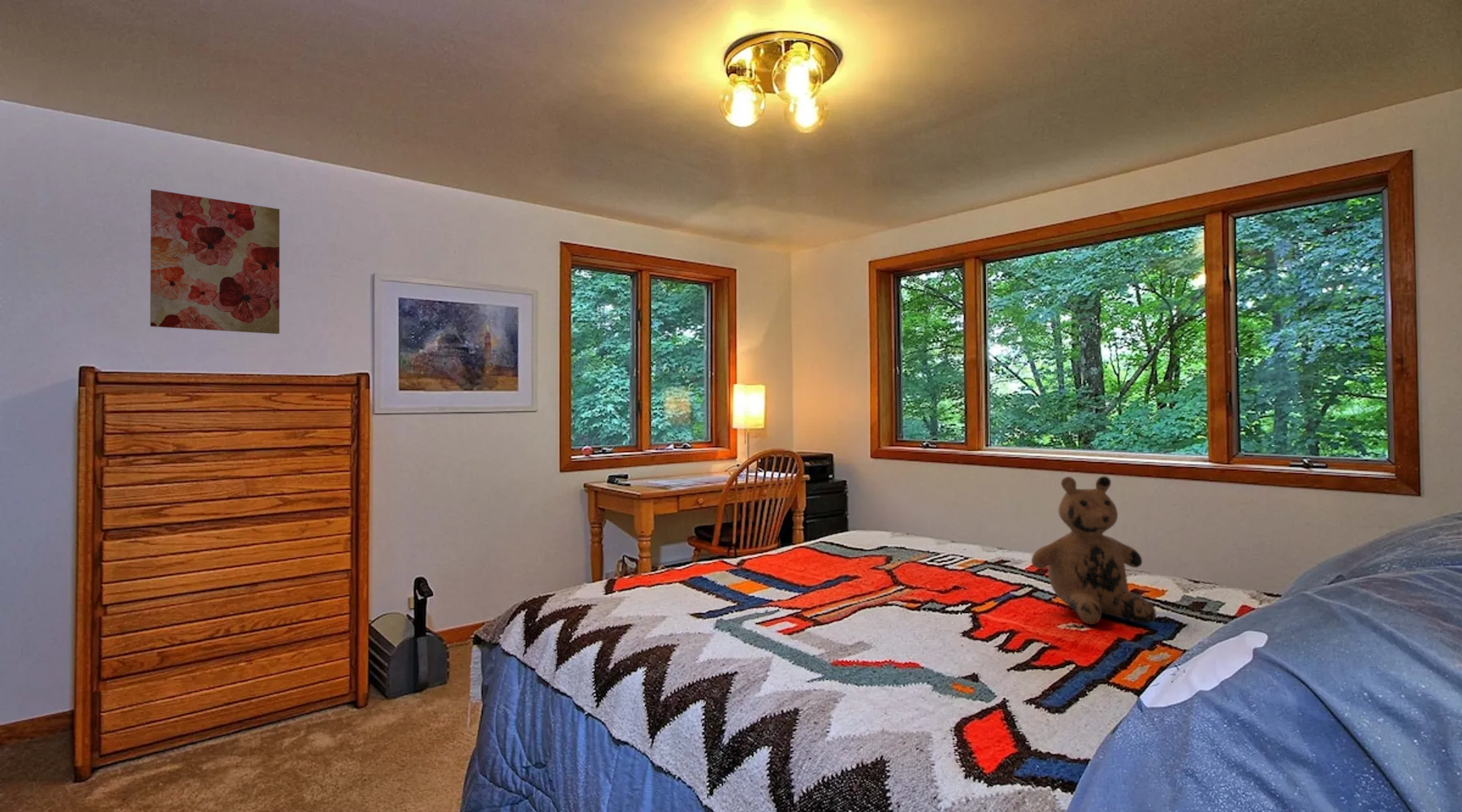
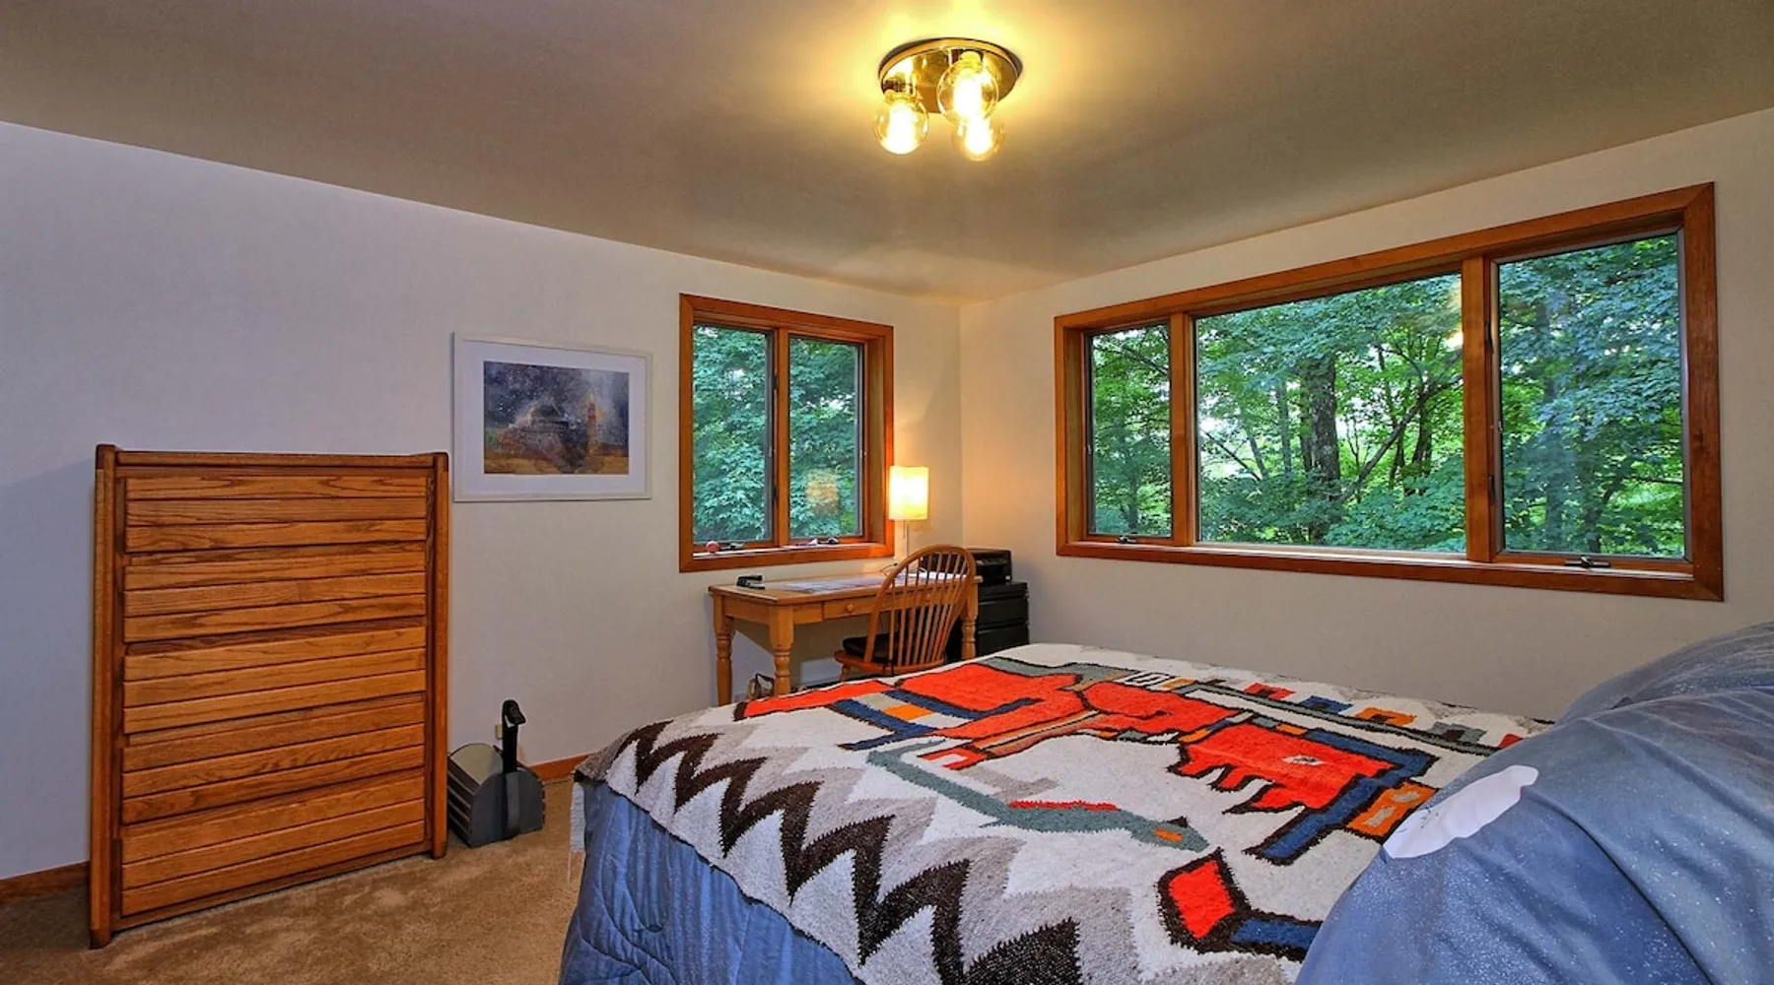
- wall art [149,188,280,335]
- teddy bear [1031,476,1157,625]
